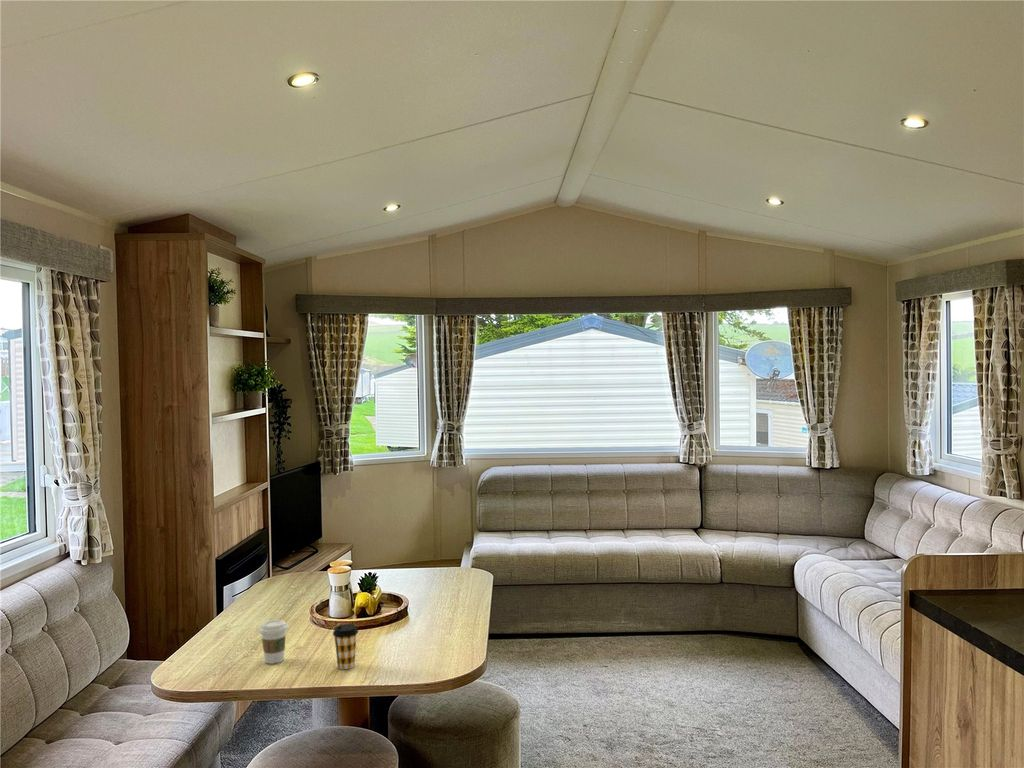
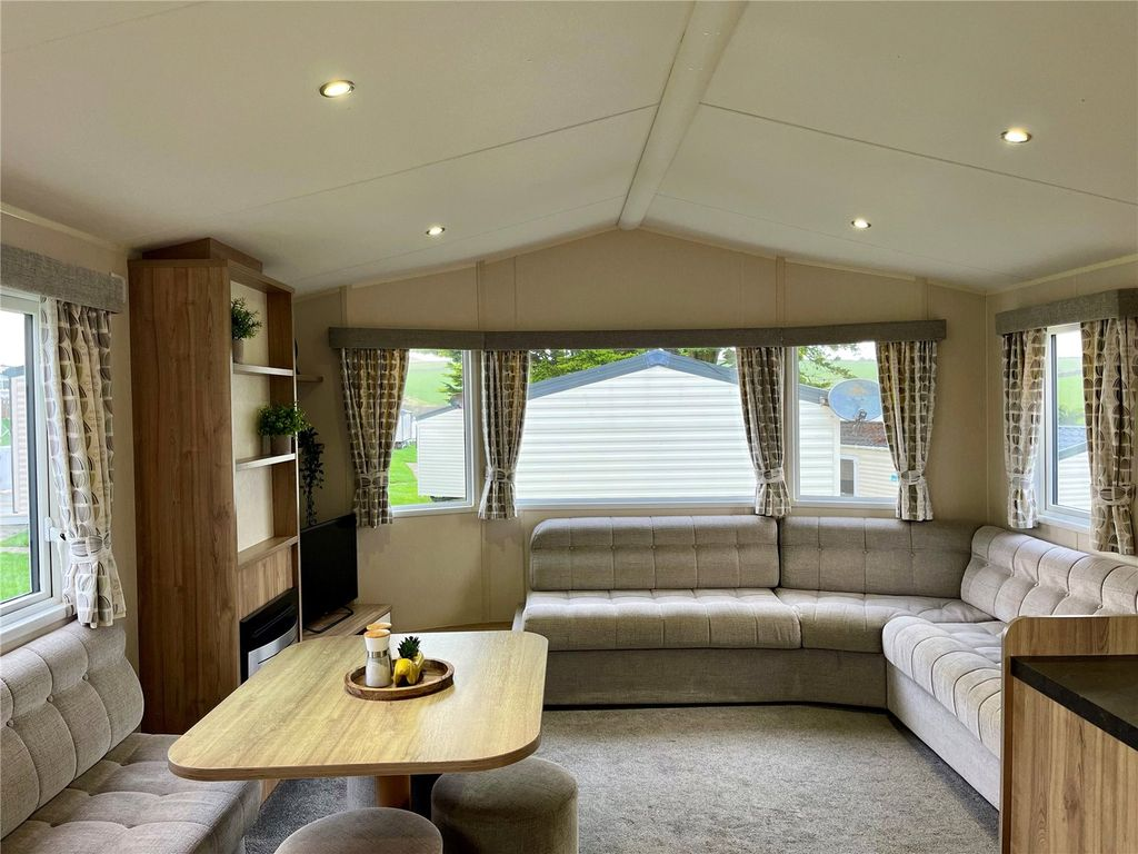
- coffee cup [258,619,289,665]
- coffee cup [332,623,359,670]
